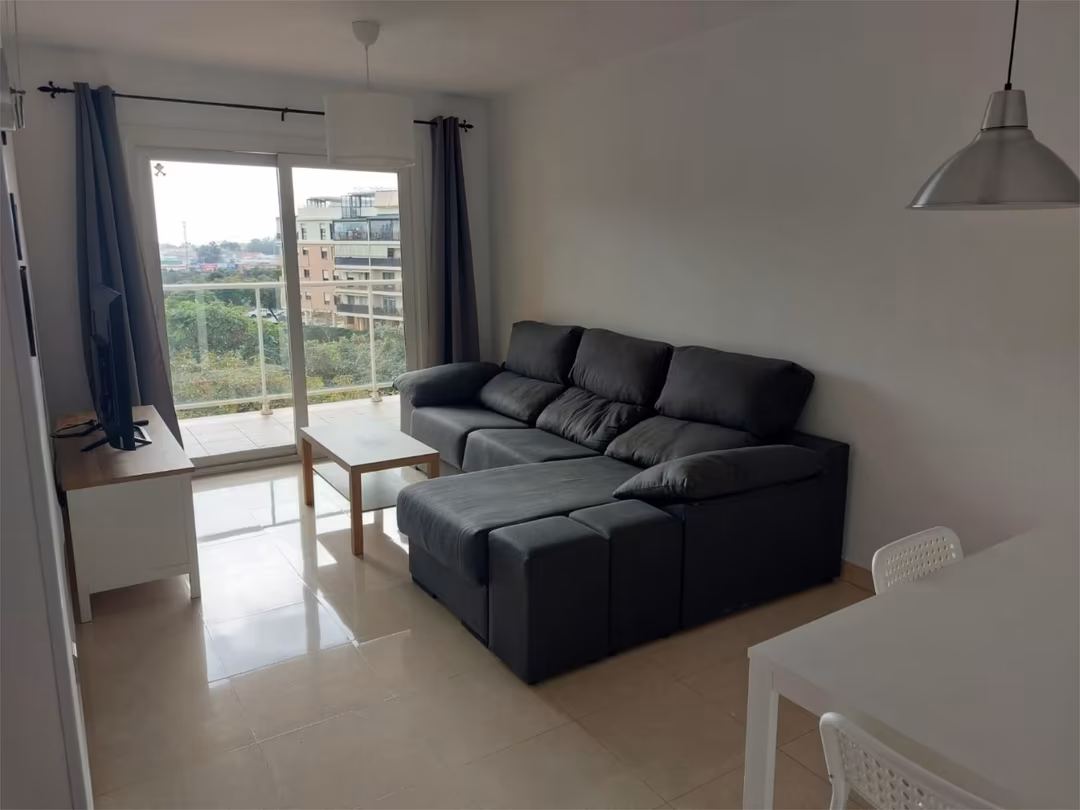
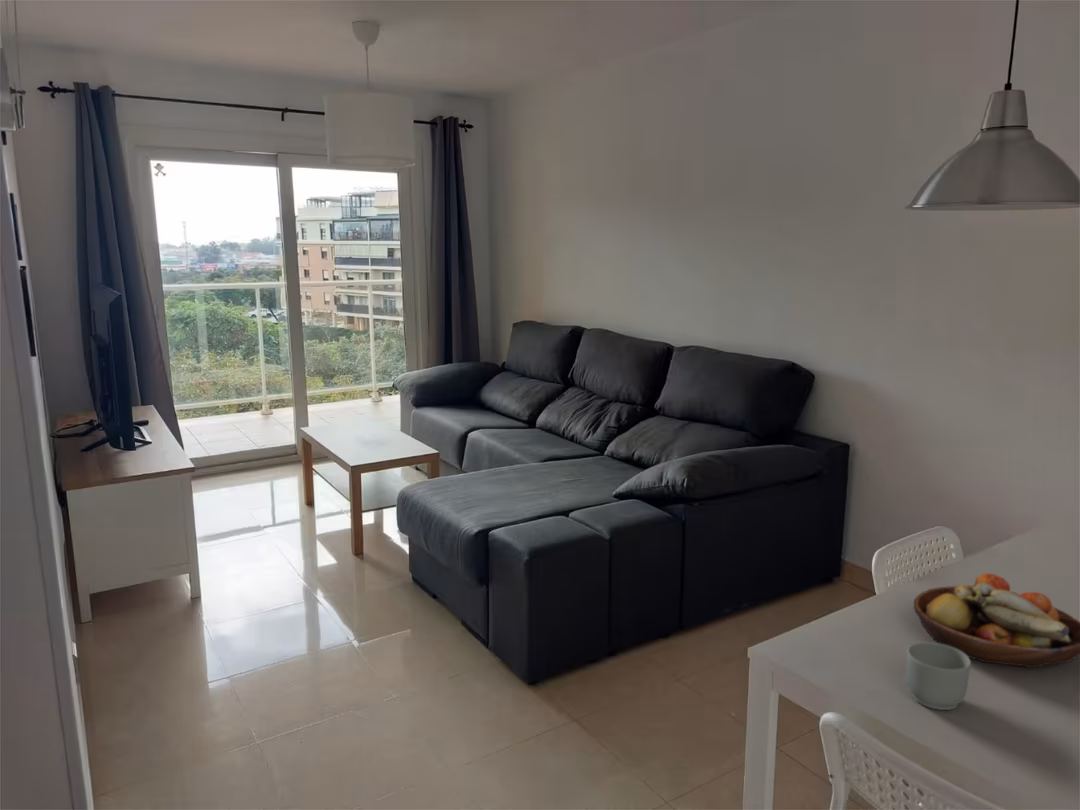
+ mug [905,641,972,711]
+ fruit bowl [913,572,1080,669]
